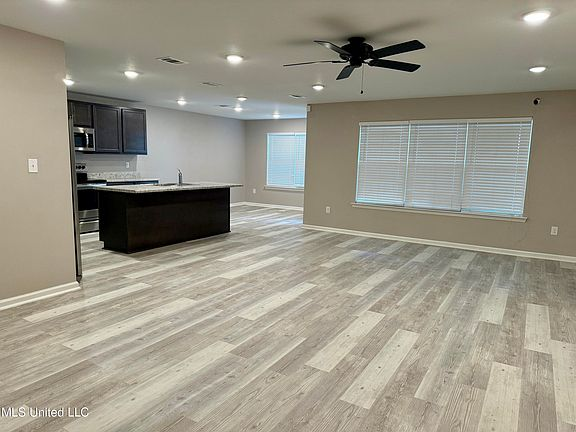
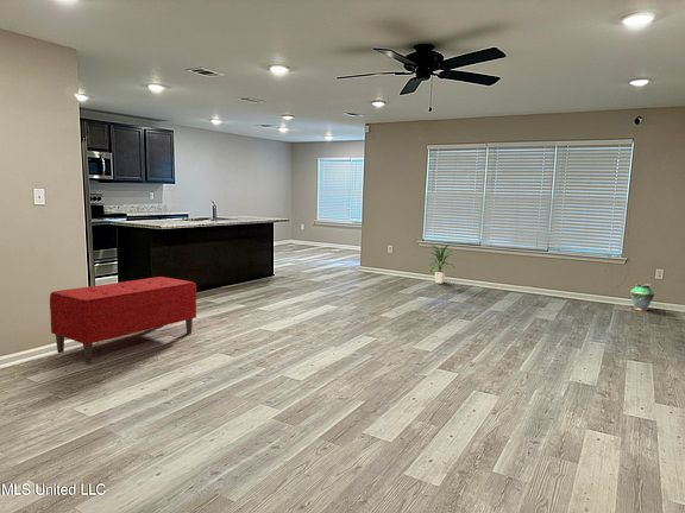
+ indoor plant [427,242,457,285]
+ bench [49,276,197,365]
+ vase [629,283,655,312]
